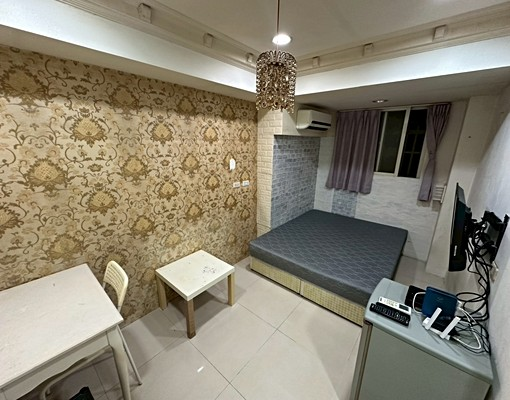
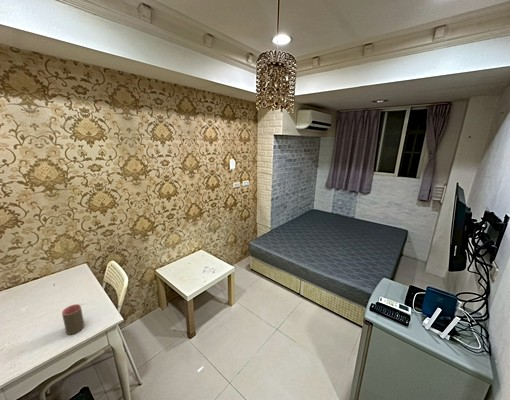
+ cup [61,303,85,336]
